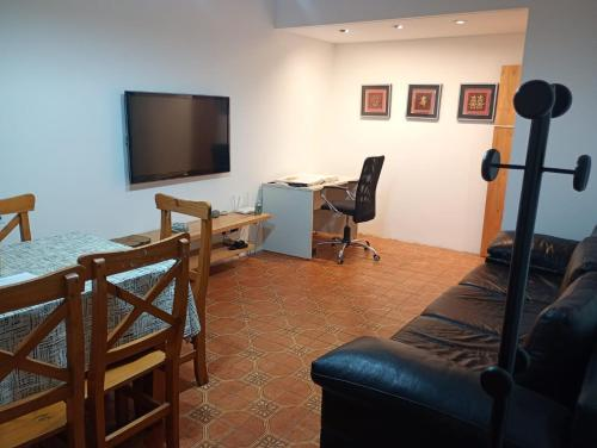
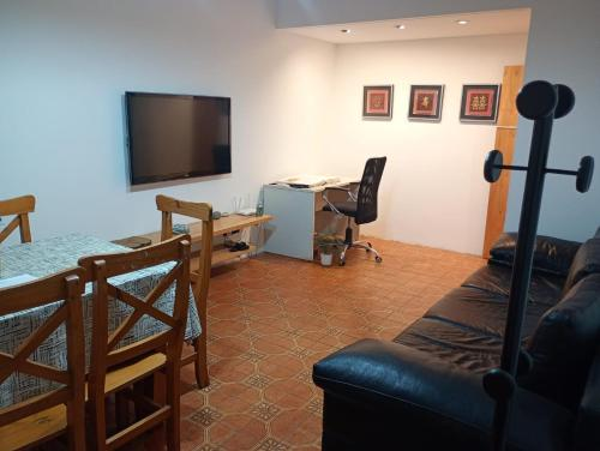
+ potted plant [312,228,347,266]
